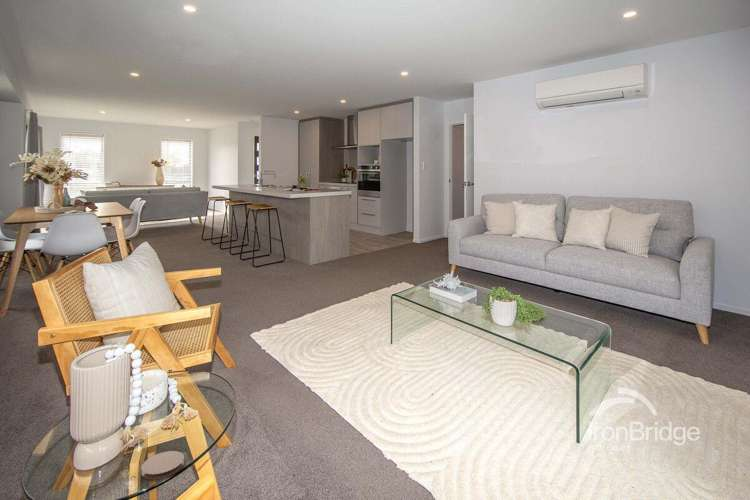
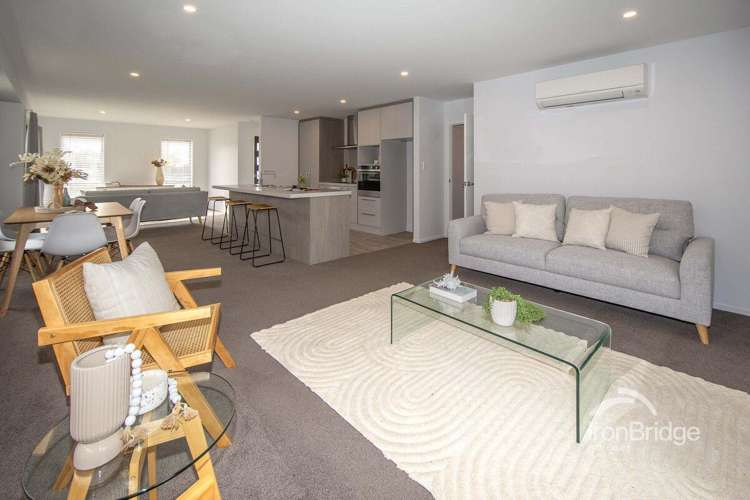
- coaster [140,450,186,480]
